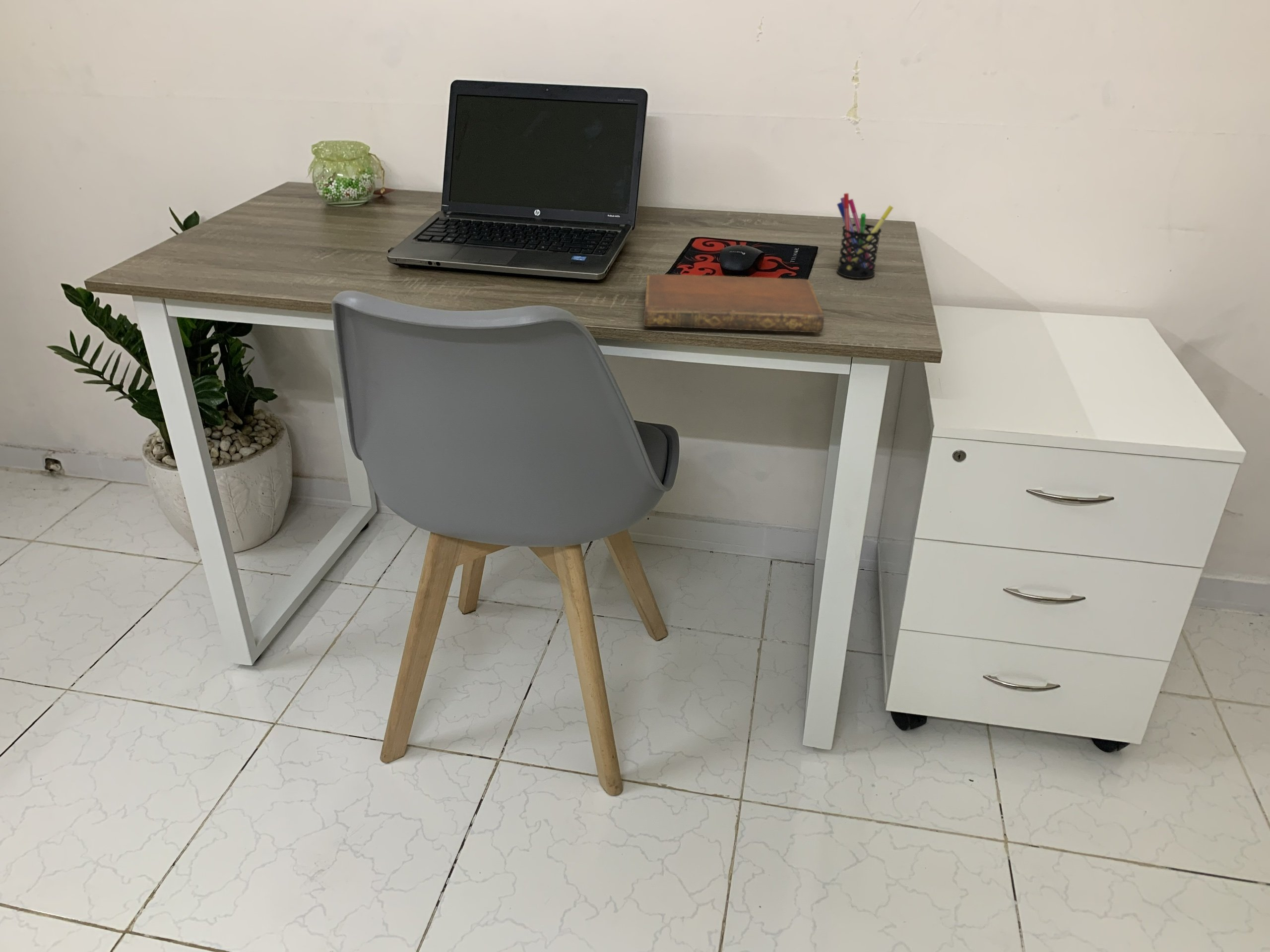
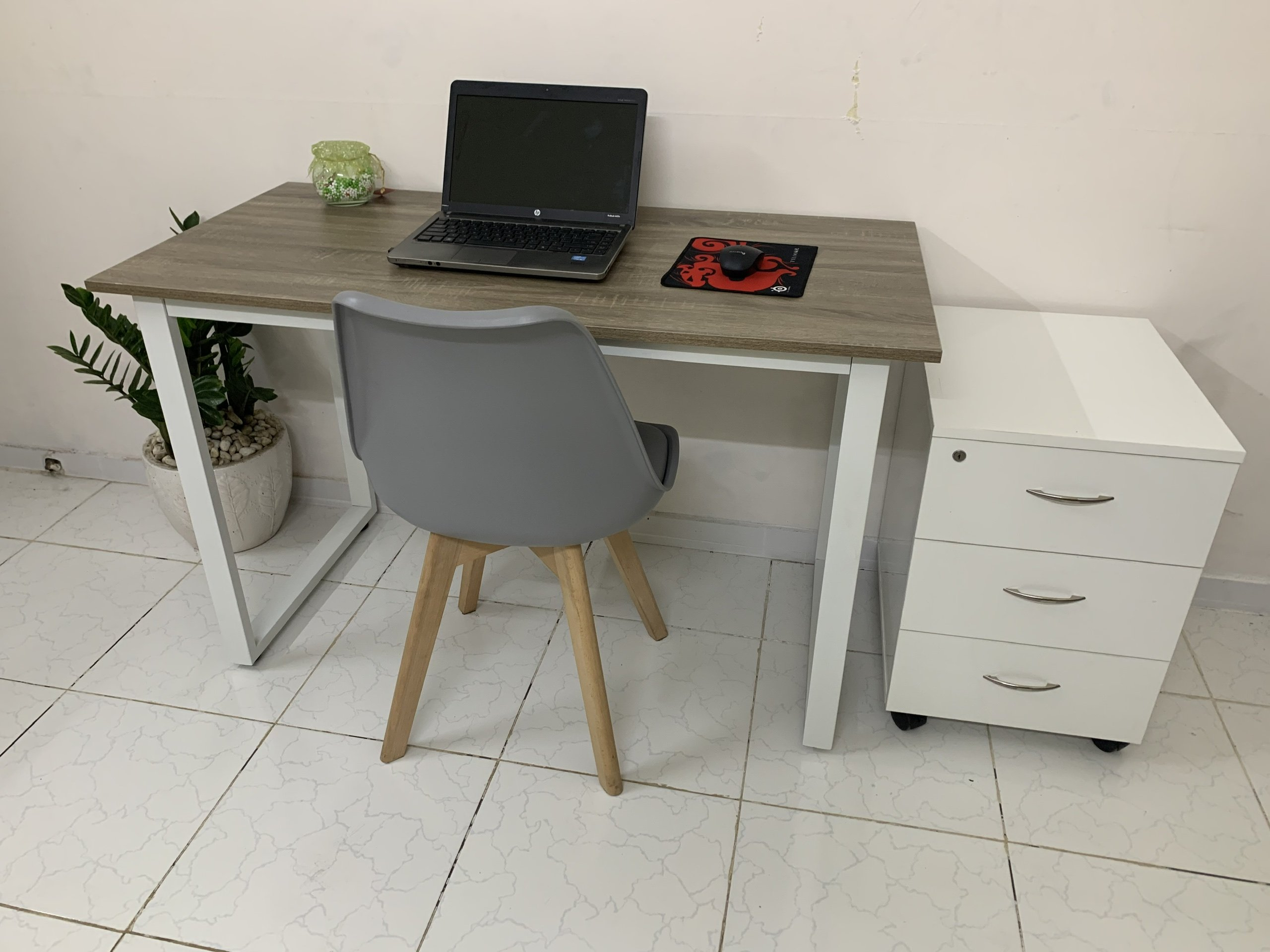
- notebook [643,274,825,333]
- pen holder [836,193,894,279]
